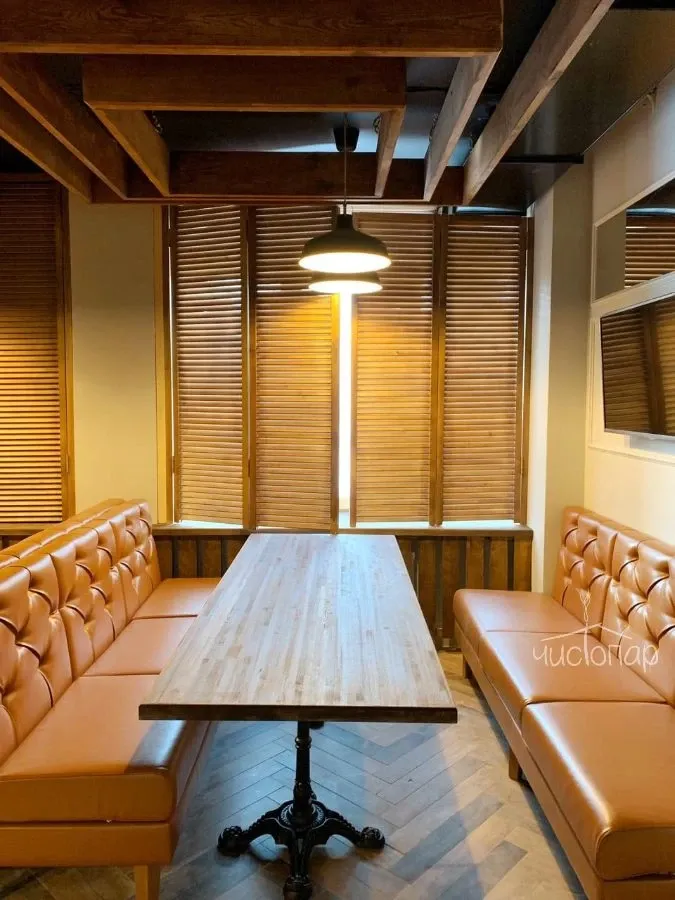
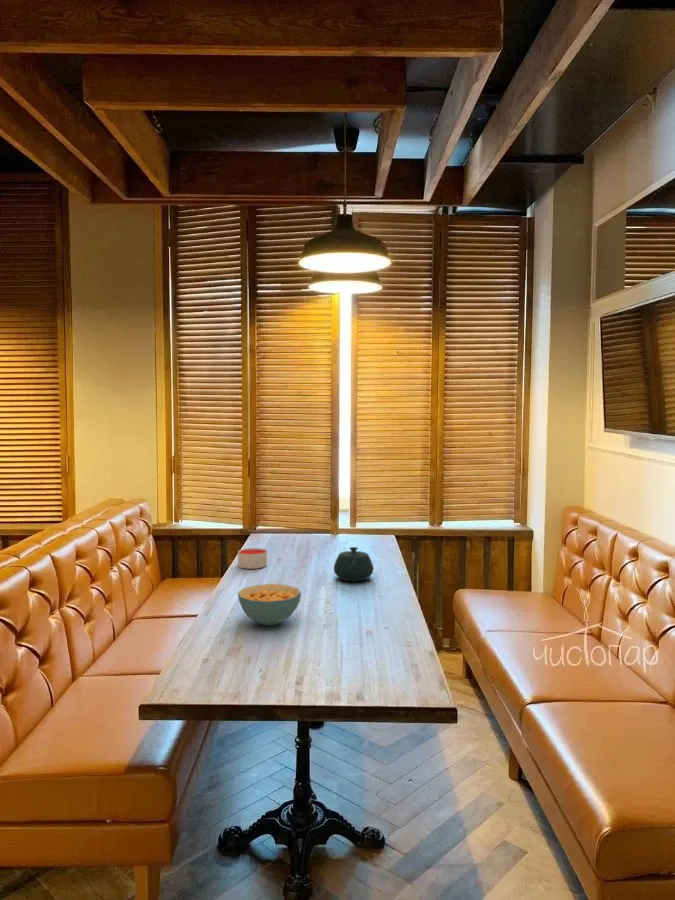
+ cereal bowl [237,583,302,627]
+ teapot [333,546,374,582]
+ candle [237,547,268,570]
